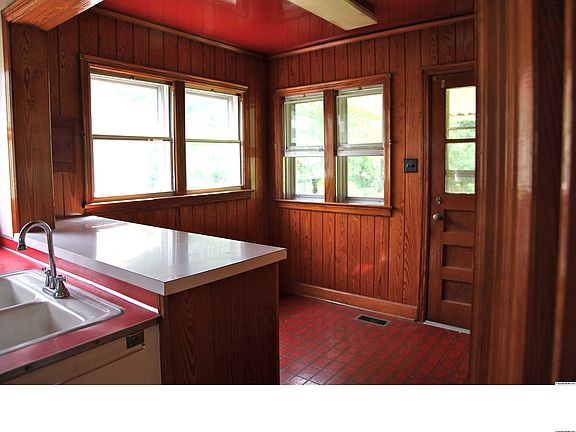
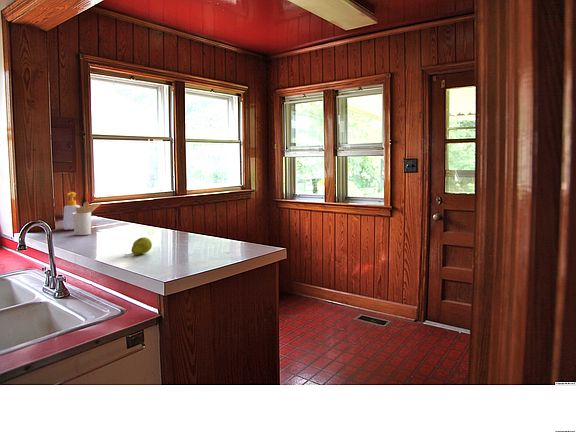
+ fruit [124,236,153,256]
+ soap bottle [62,191,81,231]
+ utensil holder [72,201,101,236]
